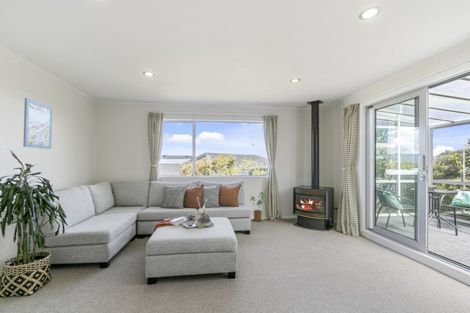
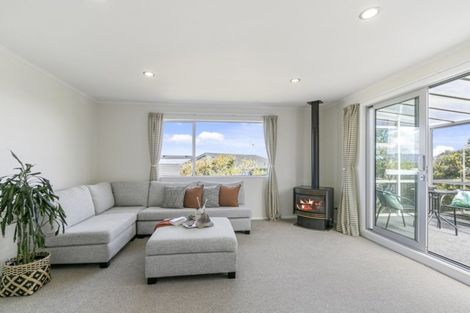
- house plant [249,191,267,222]
- wall art [22,97,54,150]
